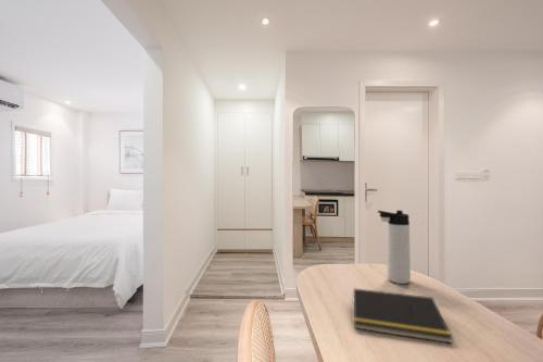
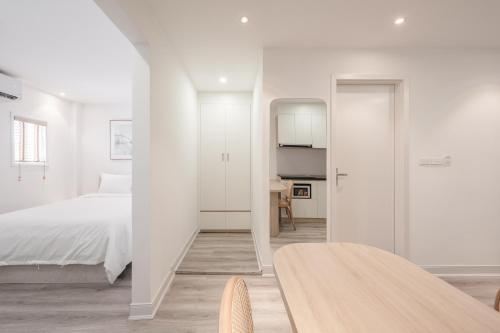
- thermos bottle [377,209,412,285]
- notepad [351,287,454,345]
